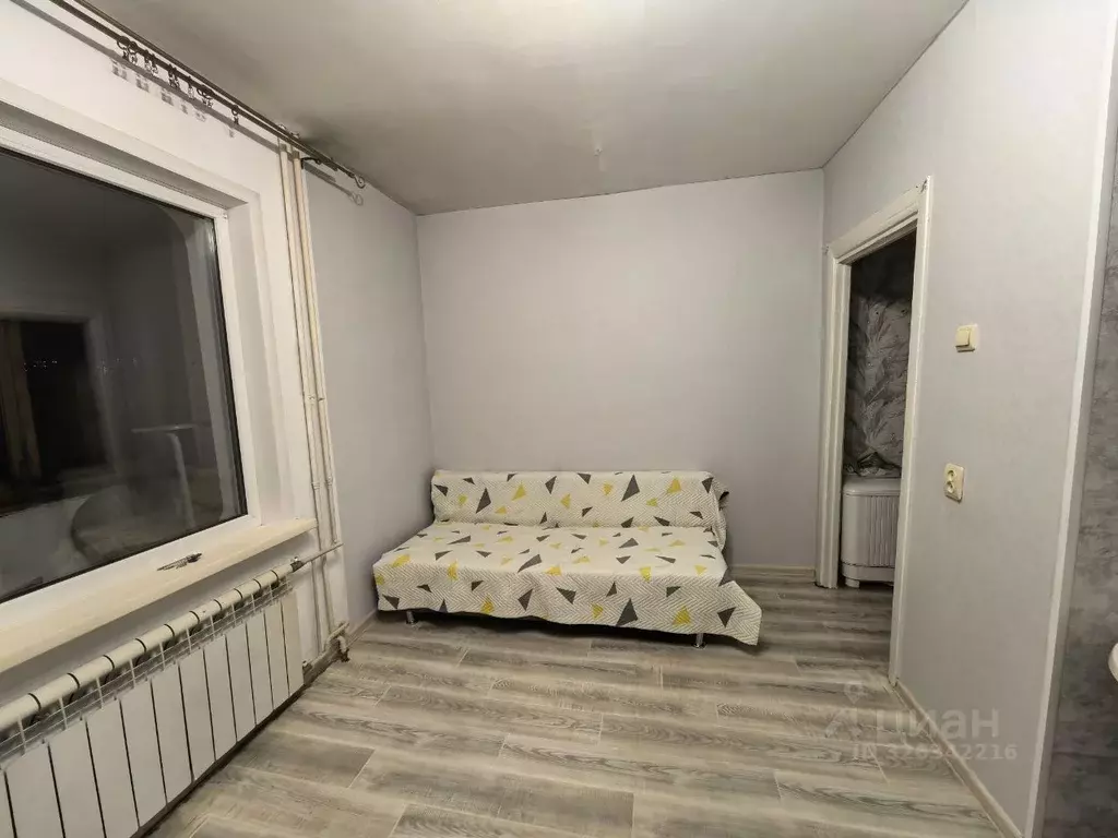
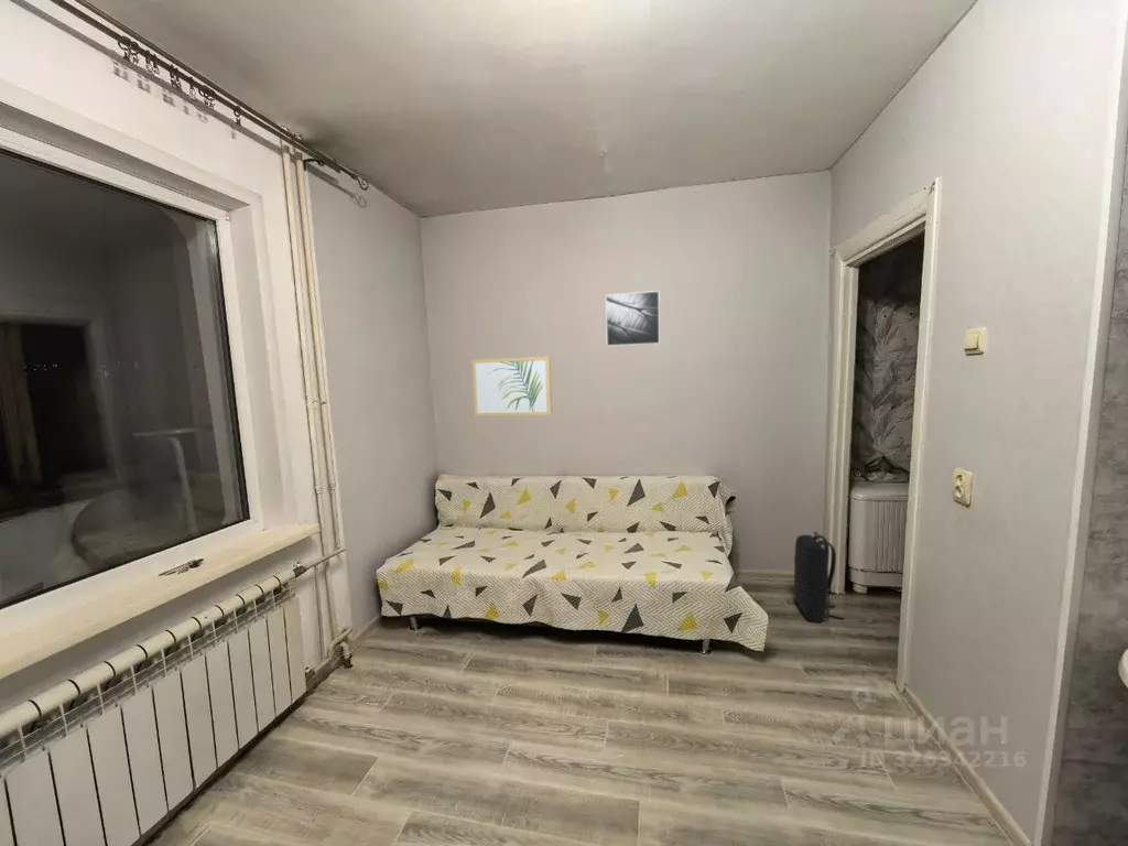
+ wall art [470,356,553,417]
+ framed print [605,290,661,347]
+ backpack [793,531,845,623]
